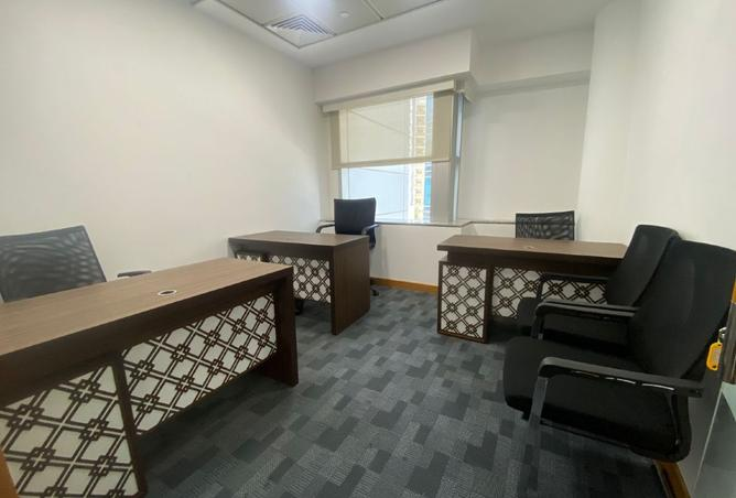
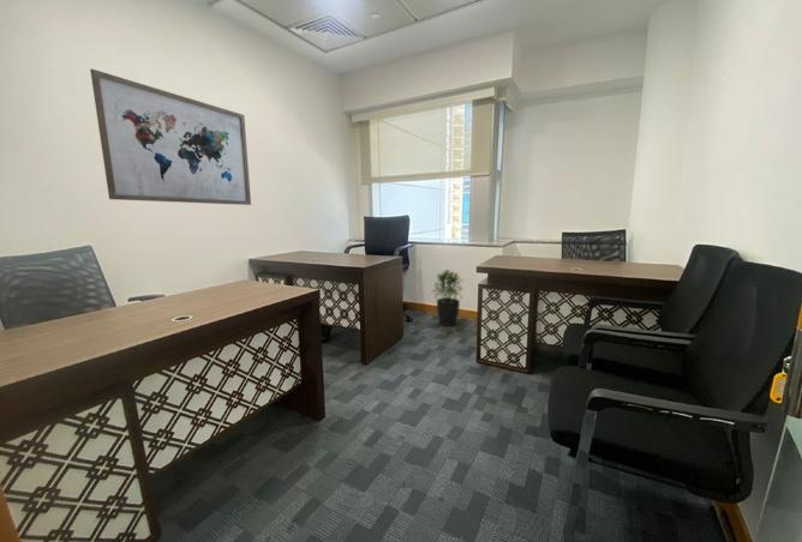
+ potted plant [431,269,465,326]
+ wall art [89,68,252,206]
